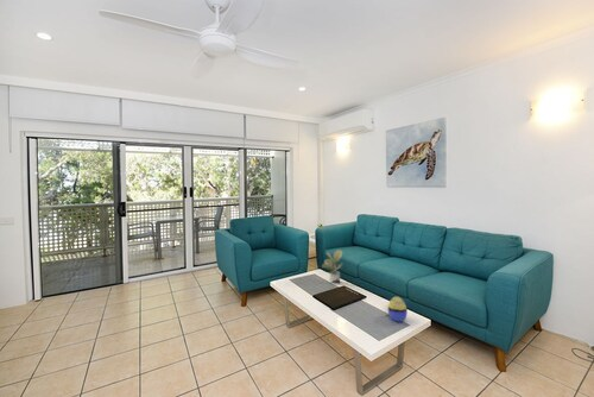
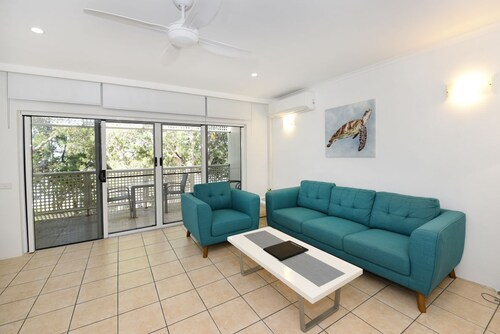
- potted plant [321,248,345,283]
- decorative egg [386,296,409,323]
